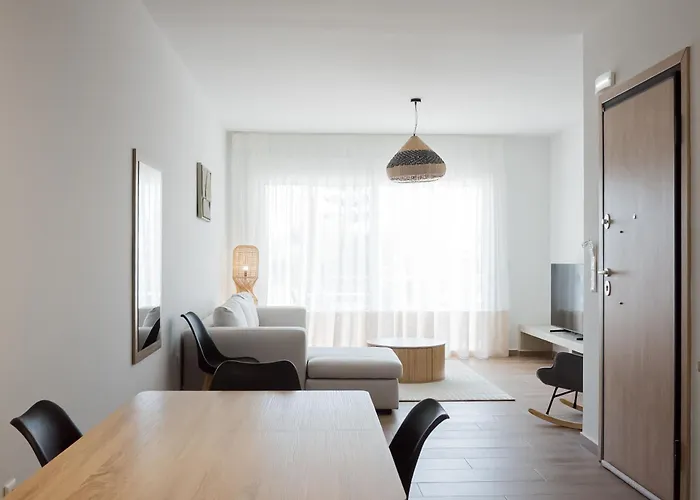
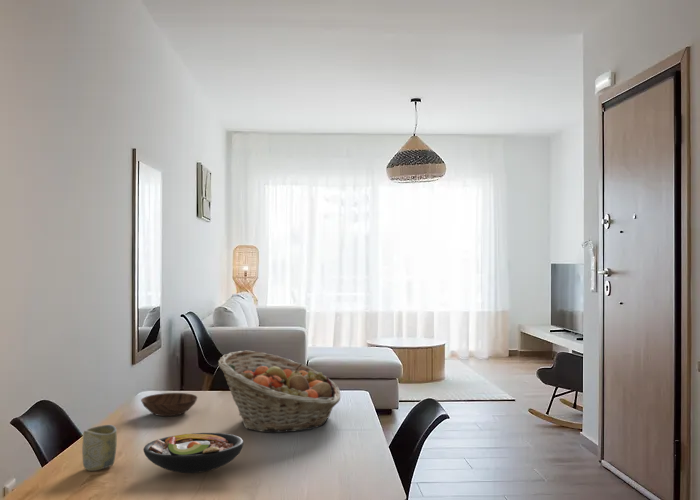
+ cup [81,424,118,472]
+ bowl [142,432,244,474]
+ fruit basket [217,350,342,433]
+ bowl [140,392,199,417]
